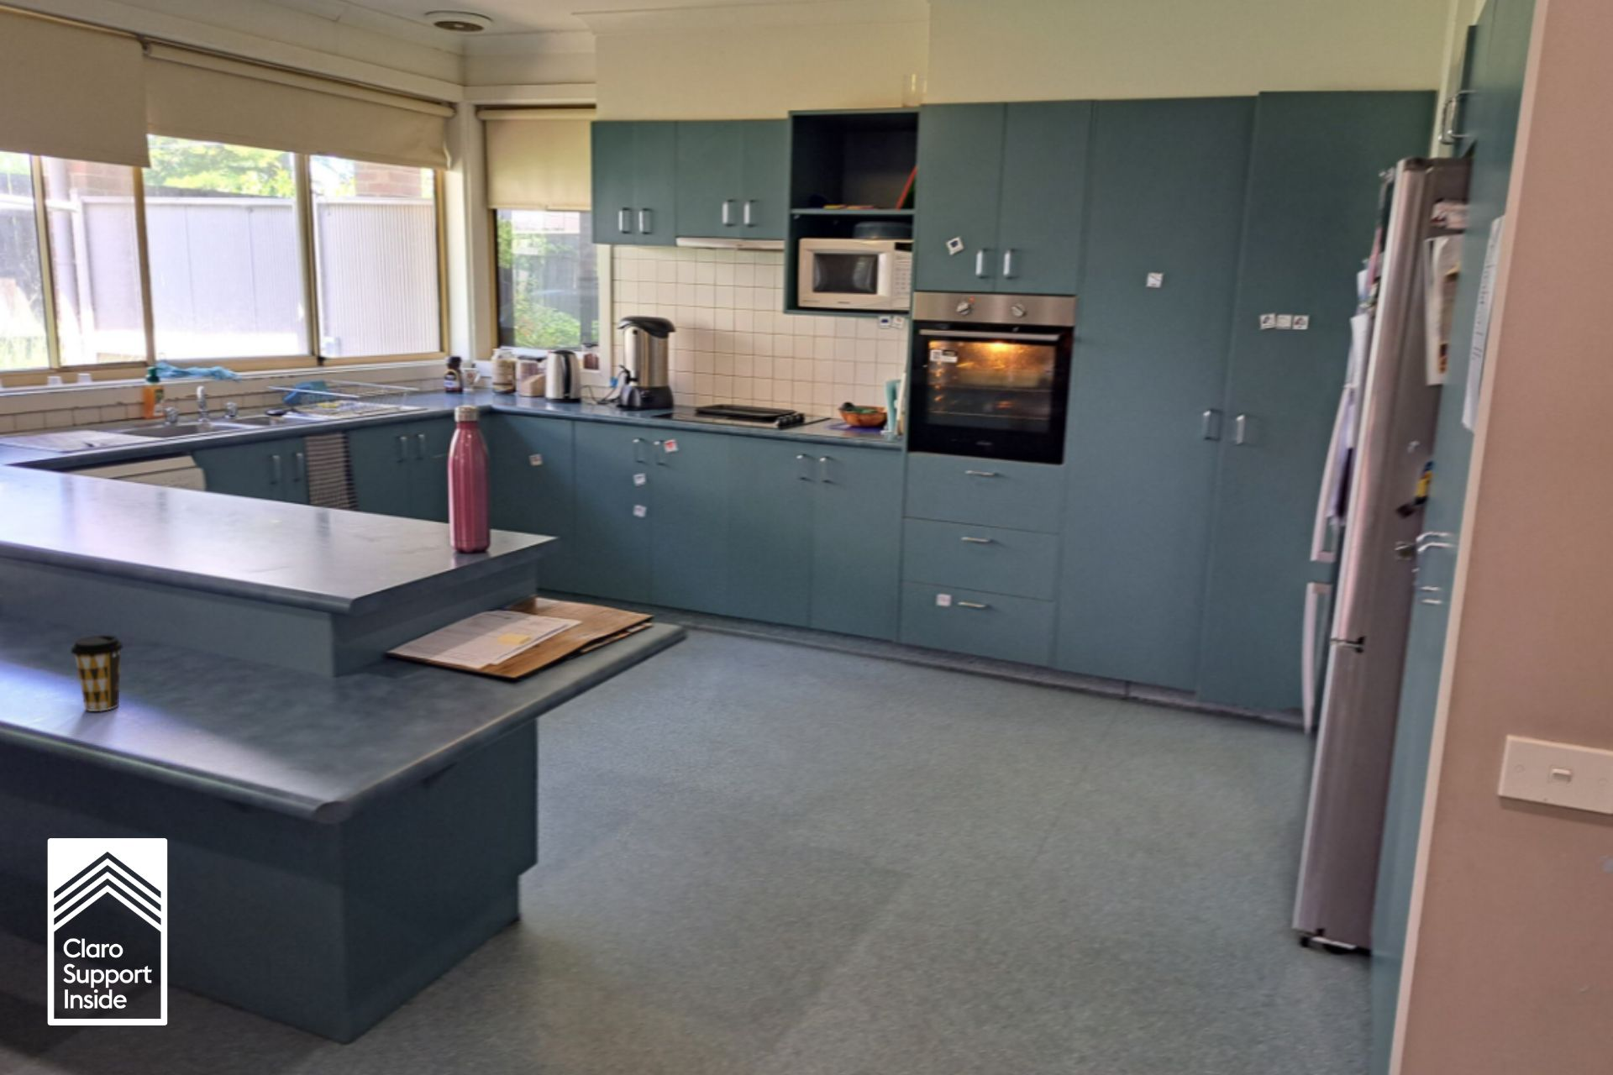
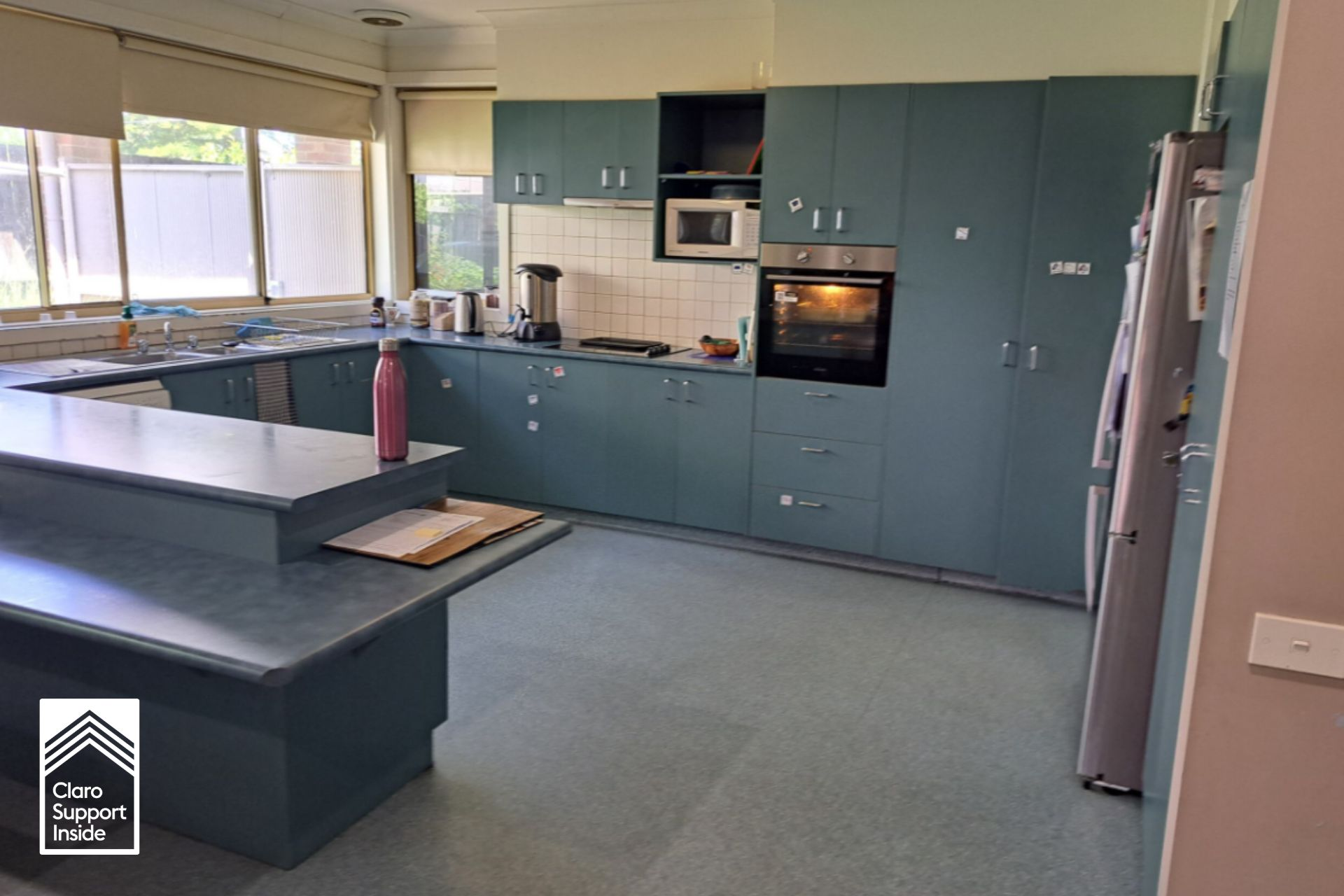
- coffee cup [70,633,125,713]
